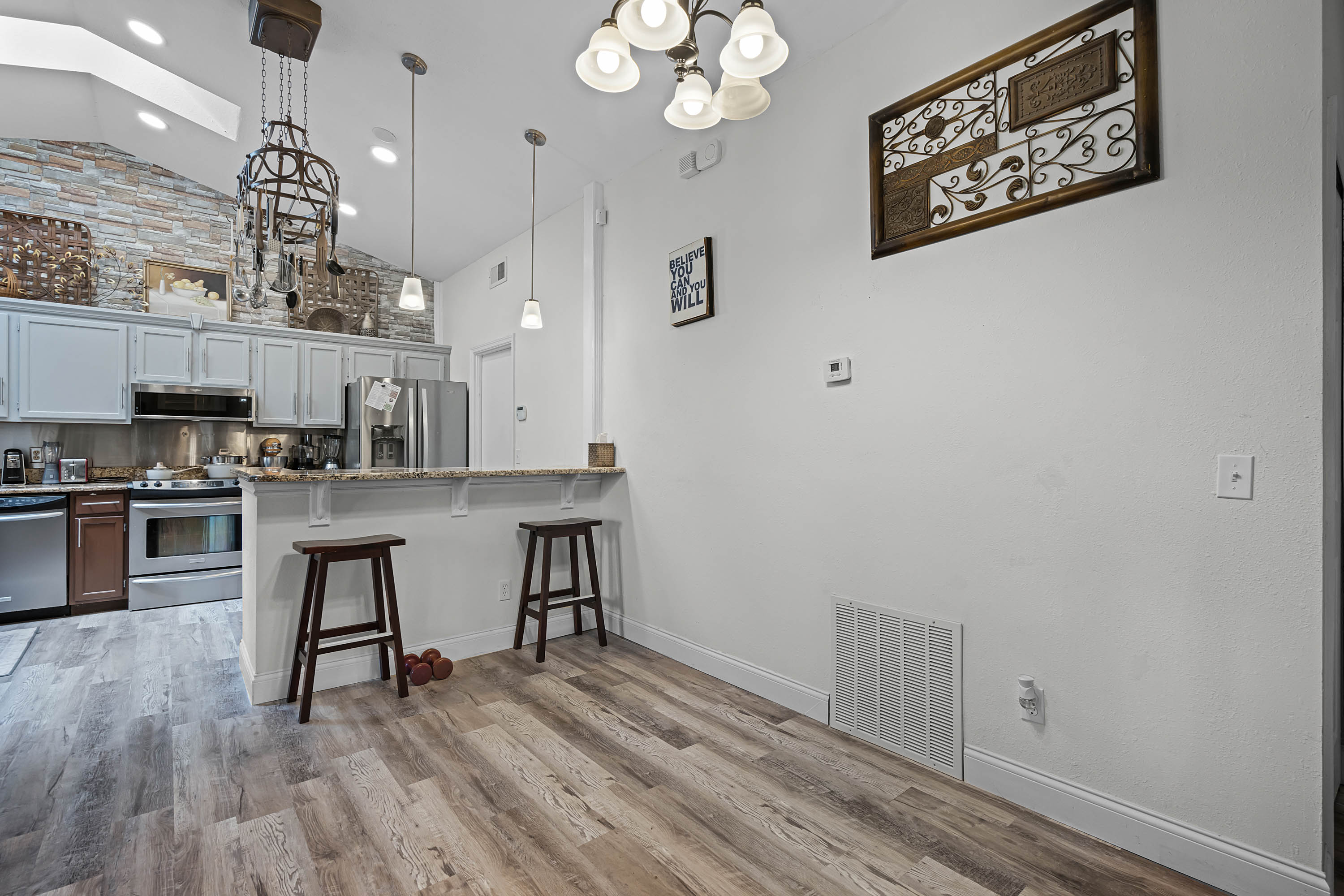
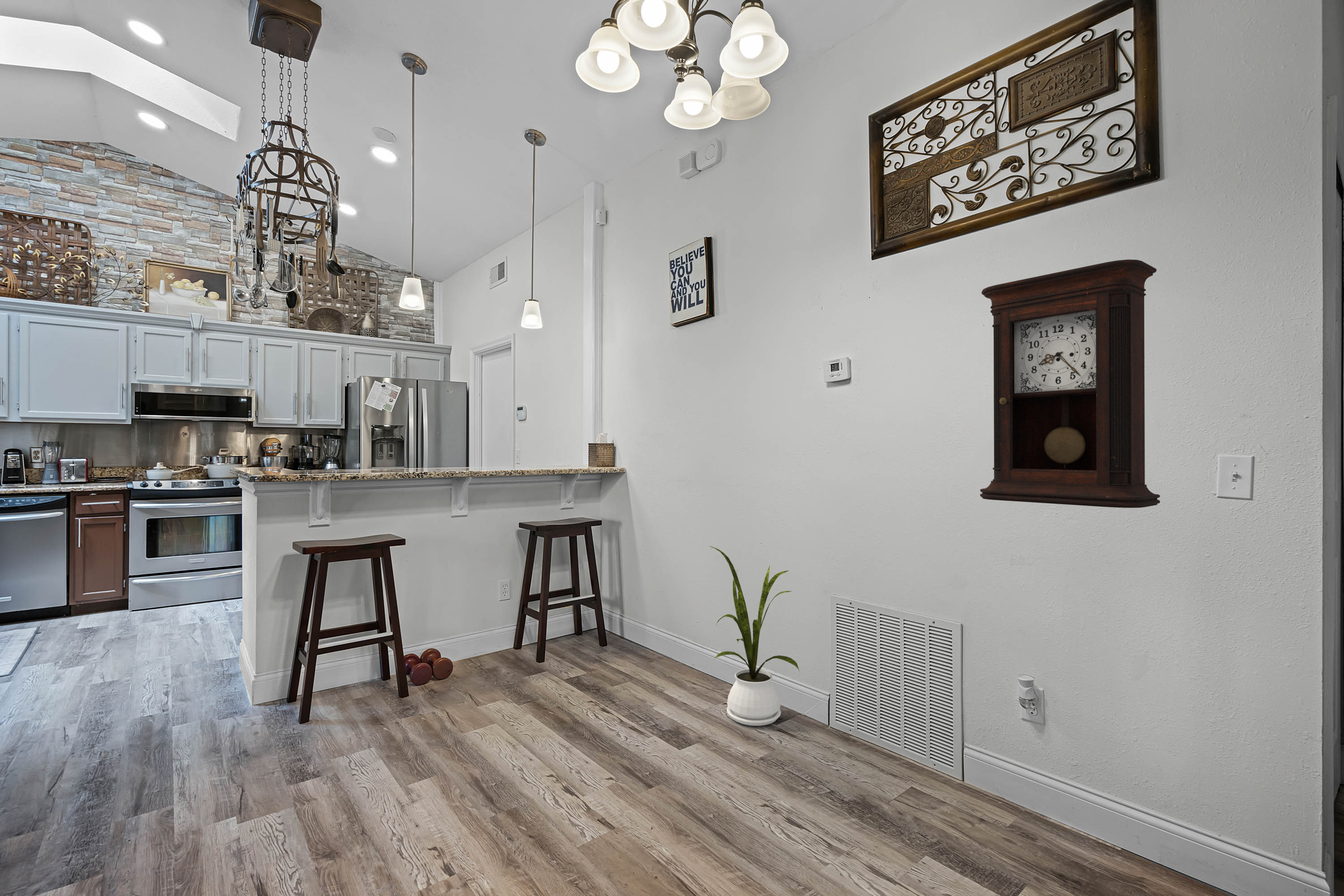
+ house plant [709,545,800,726]
+ pendulum clock [980,259,1160,508]
